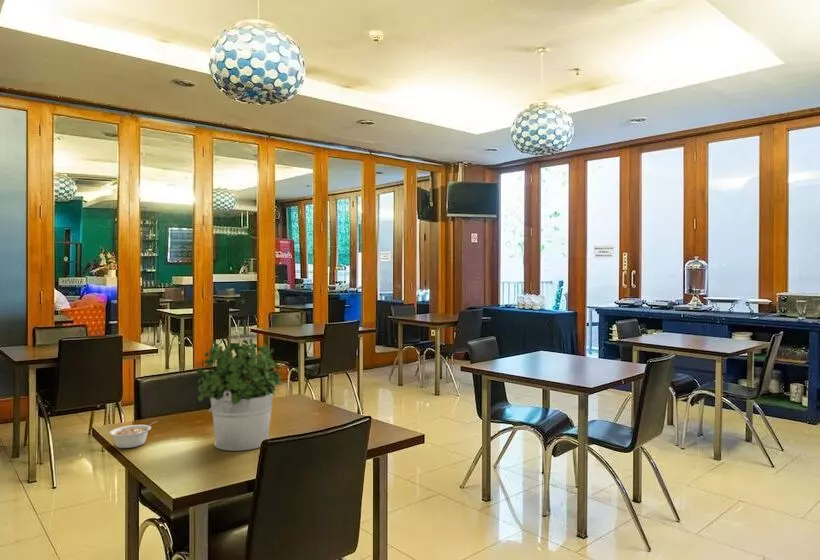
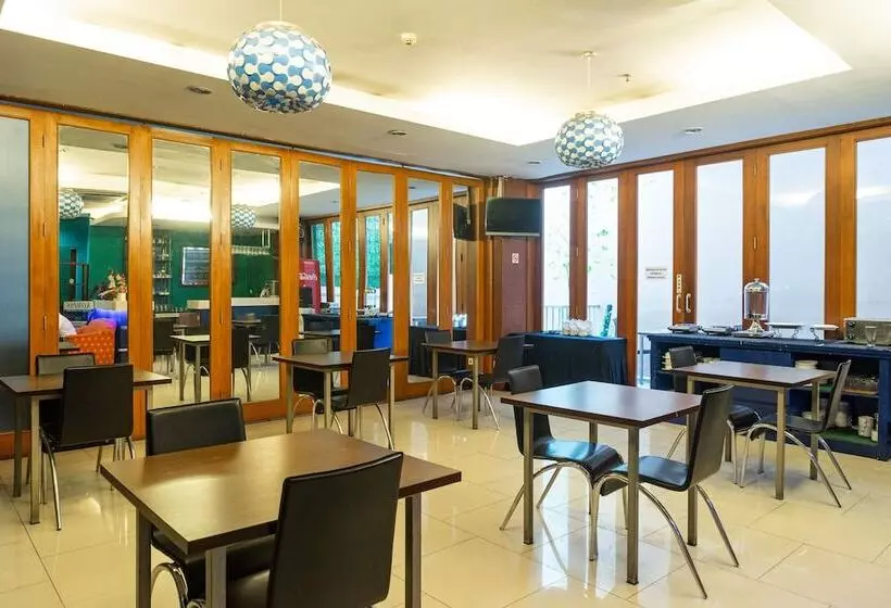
- legume [108,420,158,449]
- potted plant [196,338,283,452]
